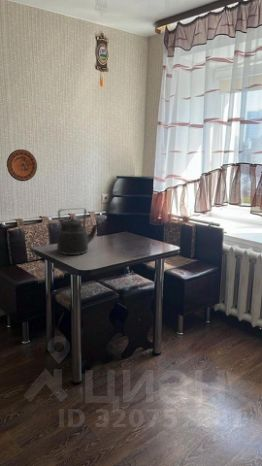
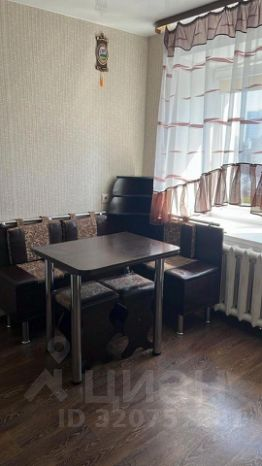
- decorative plate [6,148,38,182]
- kettle [56,207,100,256]
